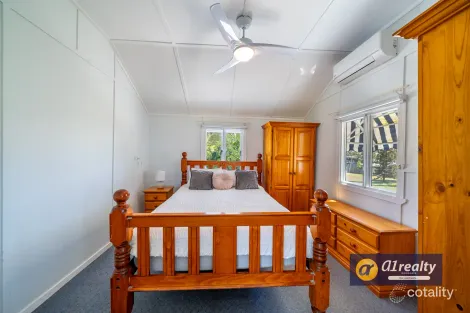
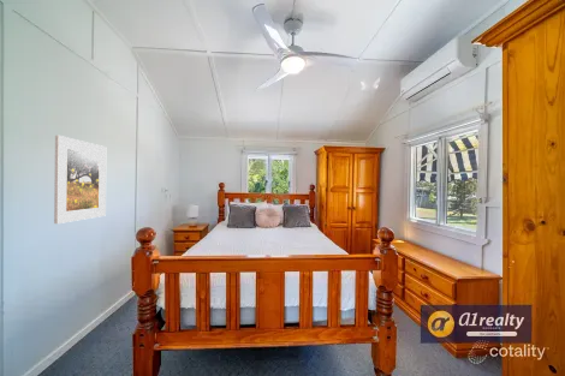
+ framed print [53,135,107,225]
